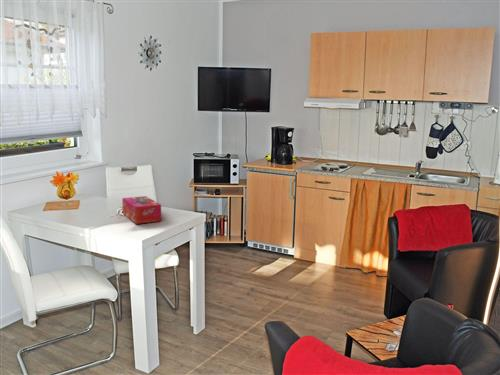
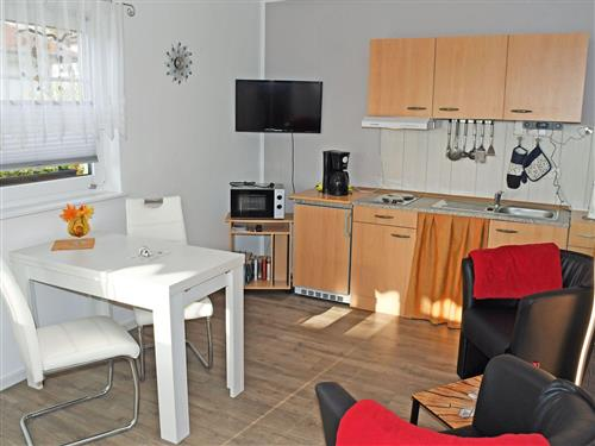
- tissue box [121,195,162,225]
